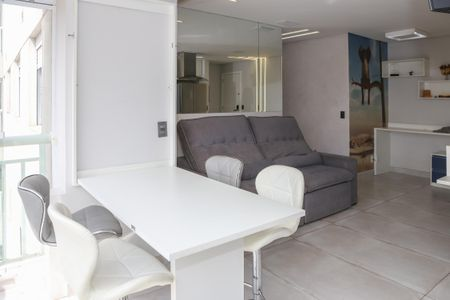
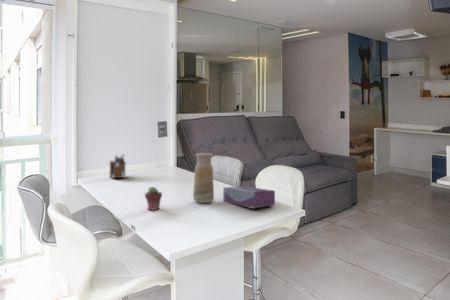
+ desk organizer [109,154,127,179]
+ potted succulent [144,186,163,211]
+ vase [192,152,215,204]
+ tissue box [223,185,276,209]
